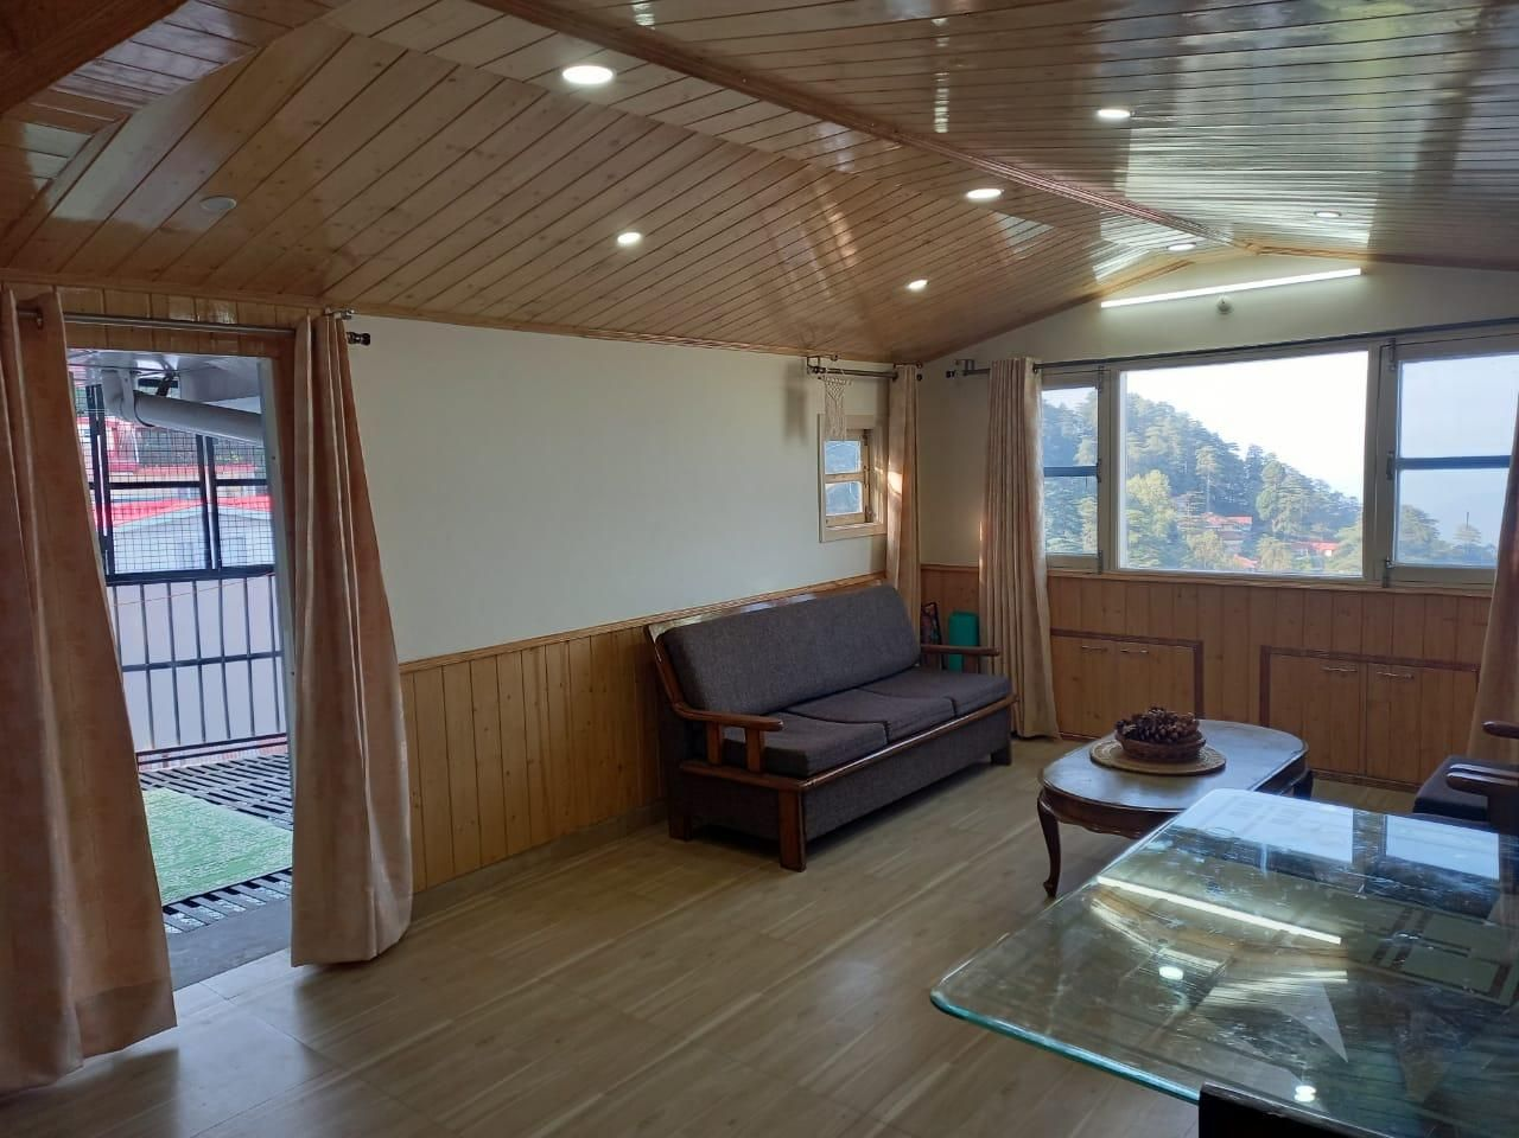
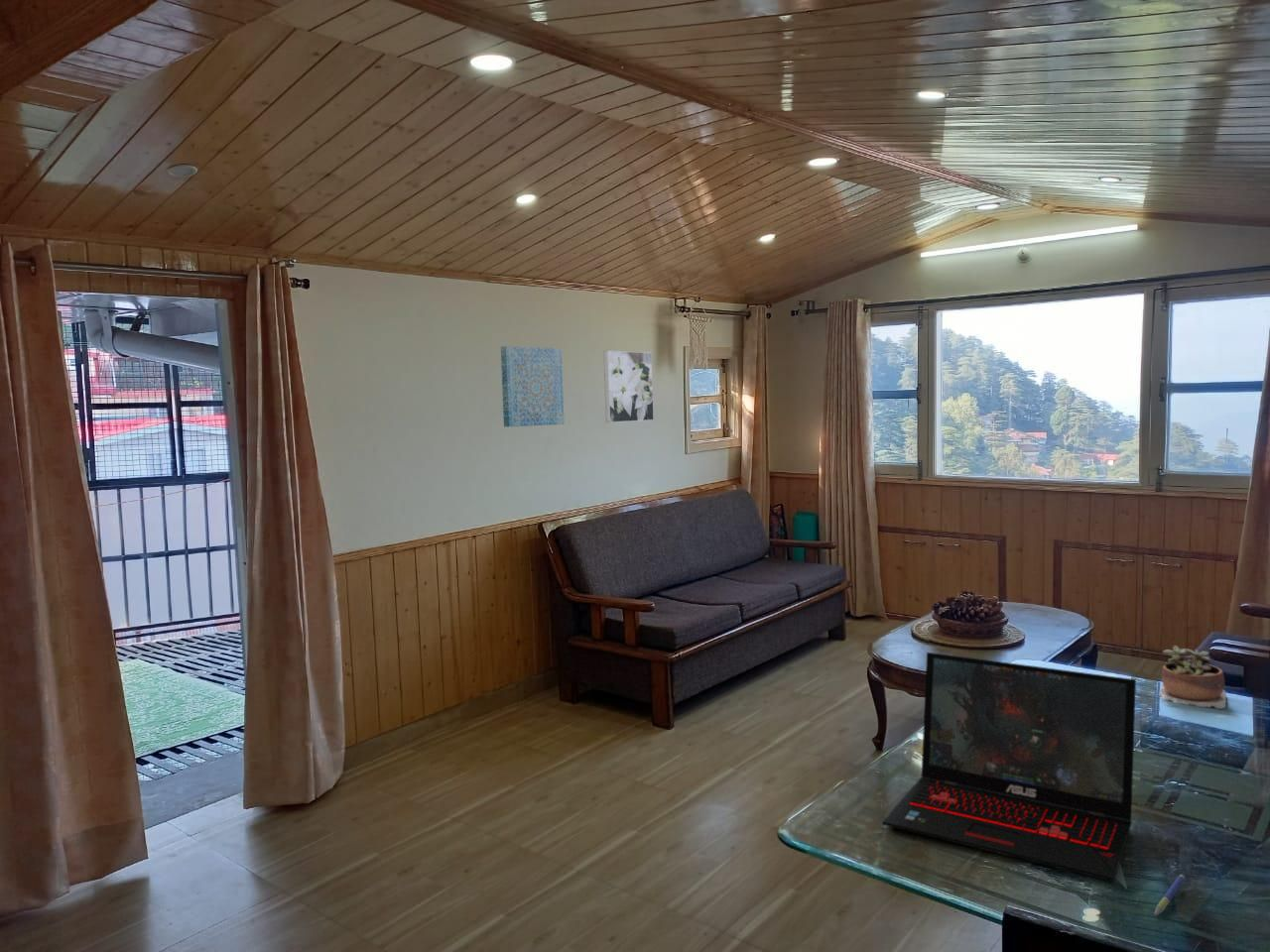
+ wall art [500,345,565,428]
+ succulent plant [1158,645,1227,710]
+ laptop [881,652,1137,883]
+ pen [1153,874,1186,917]
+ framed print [603,350,655,423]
